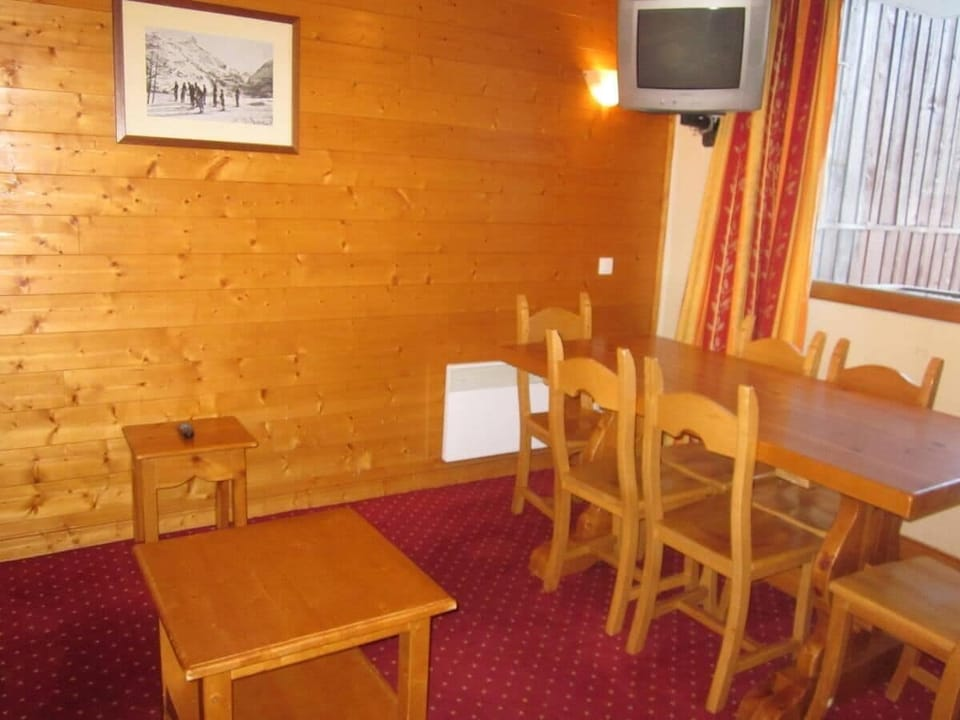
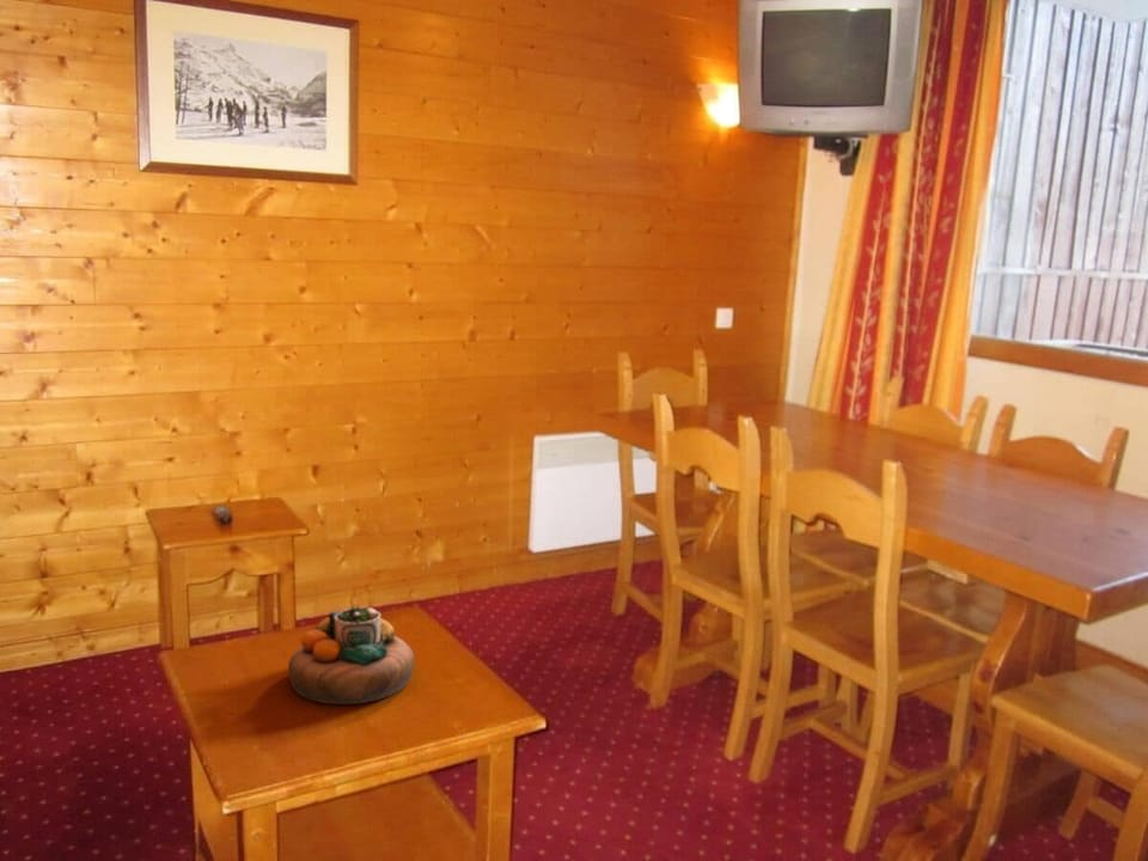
+ decorative bowl [287,604,415,706]
